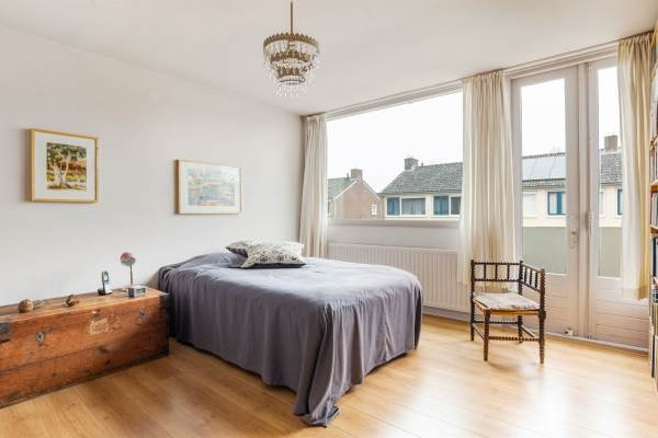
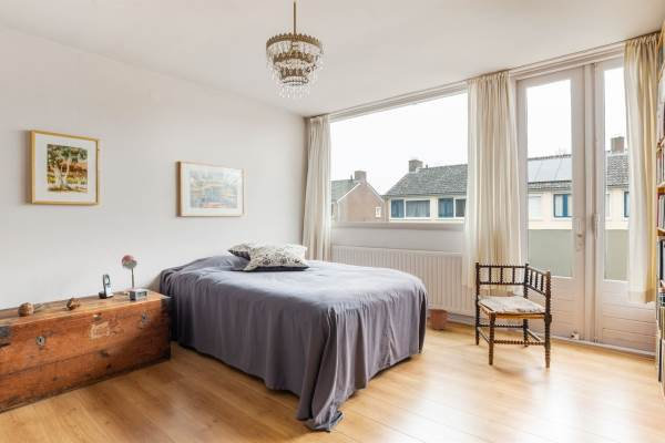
+ plant pot [429,301,449,331]
